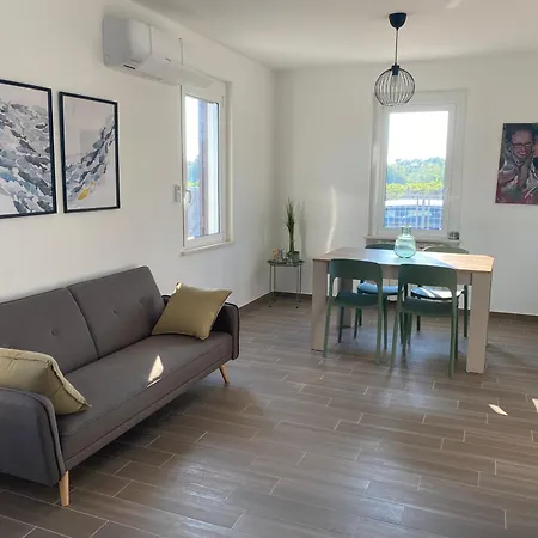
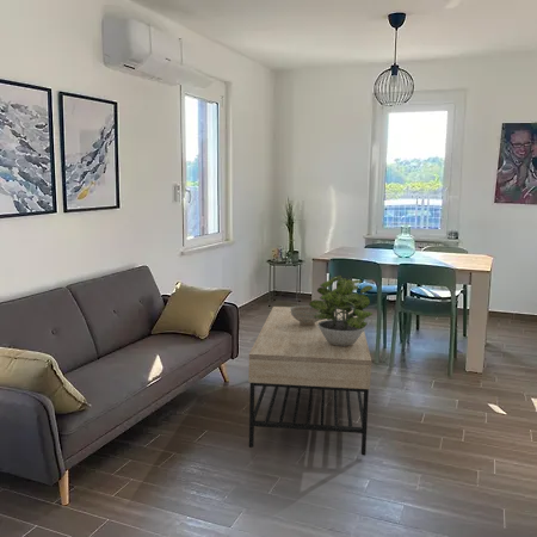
+ coffee table [247,305,372,457]
+ decorative bowl [290,304,321,326]
+ potted plant [308,274,374,346]
